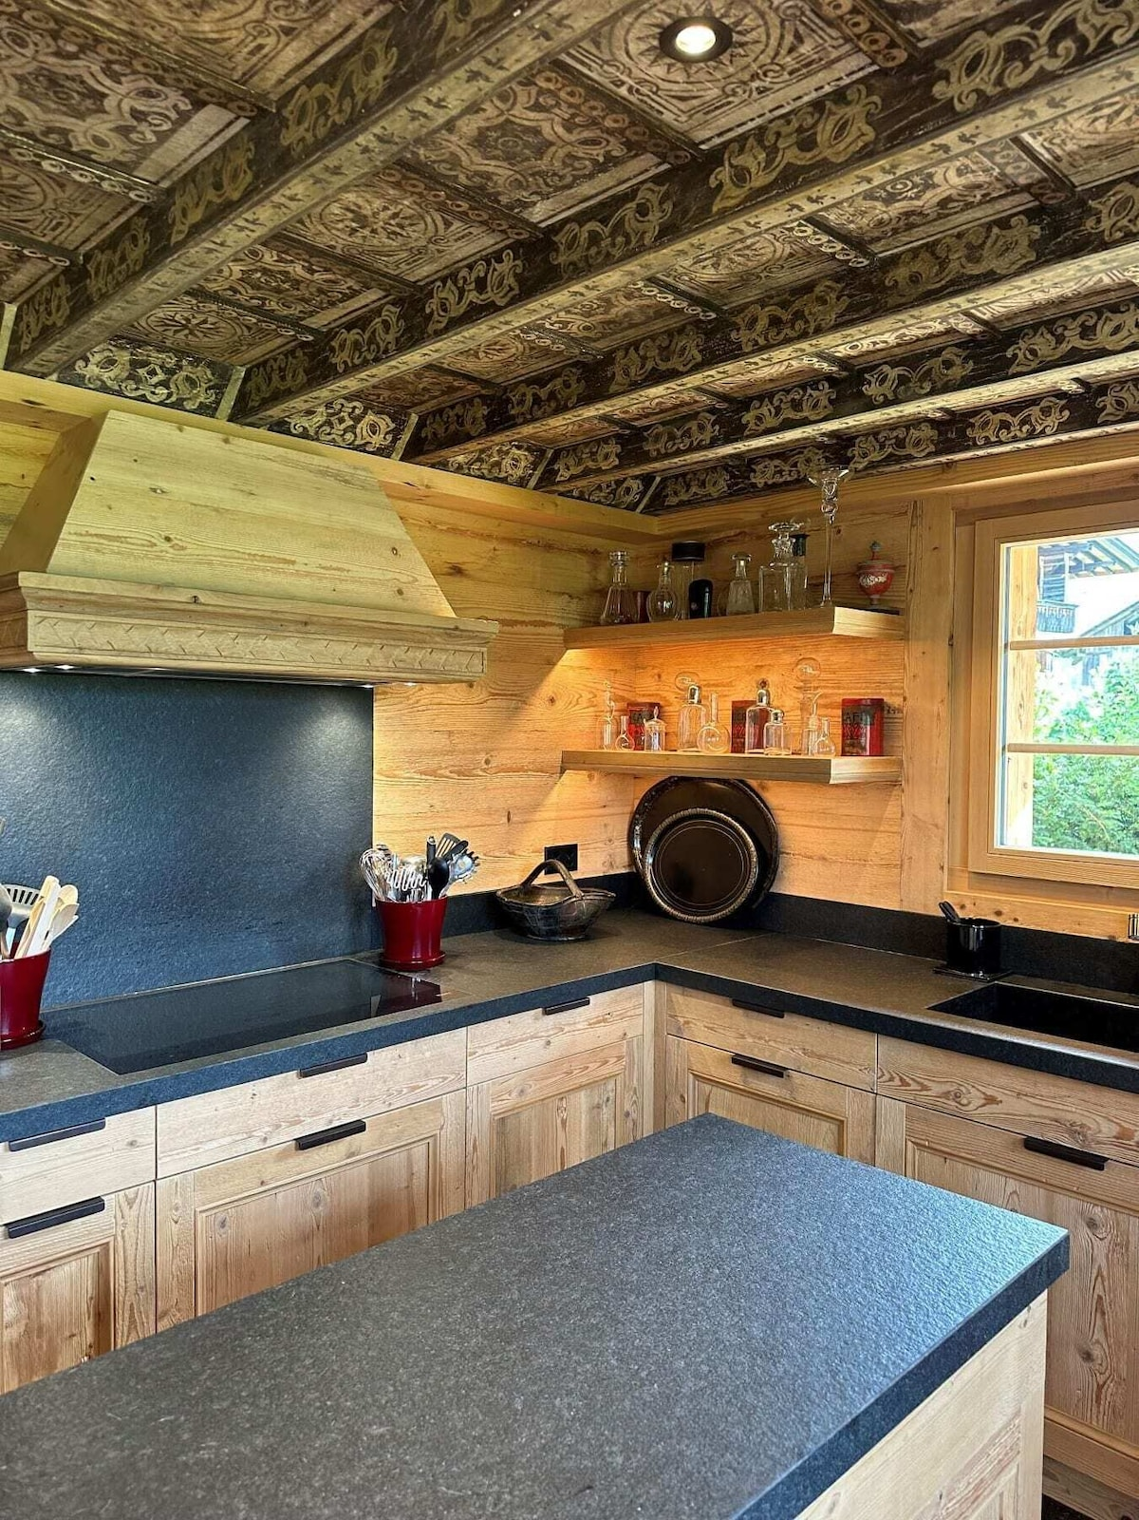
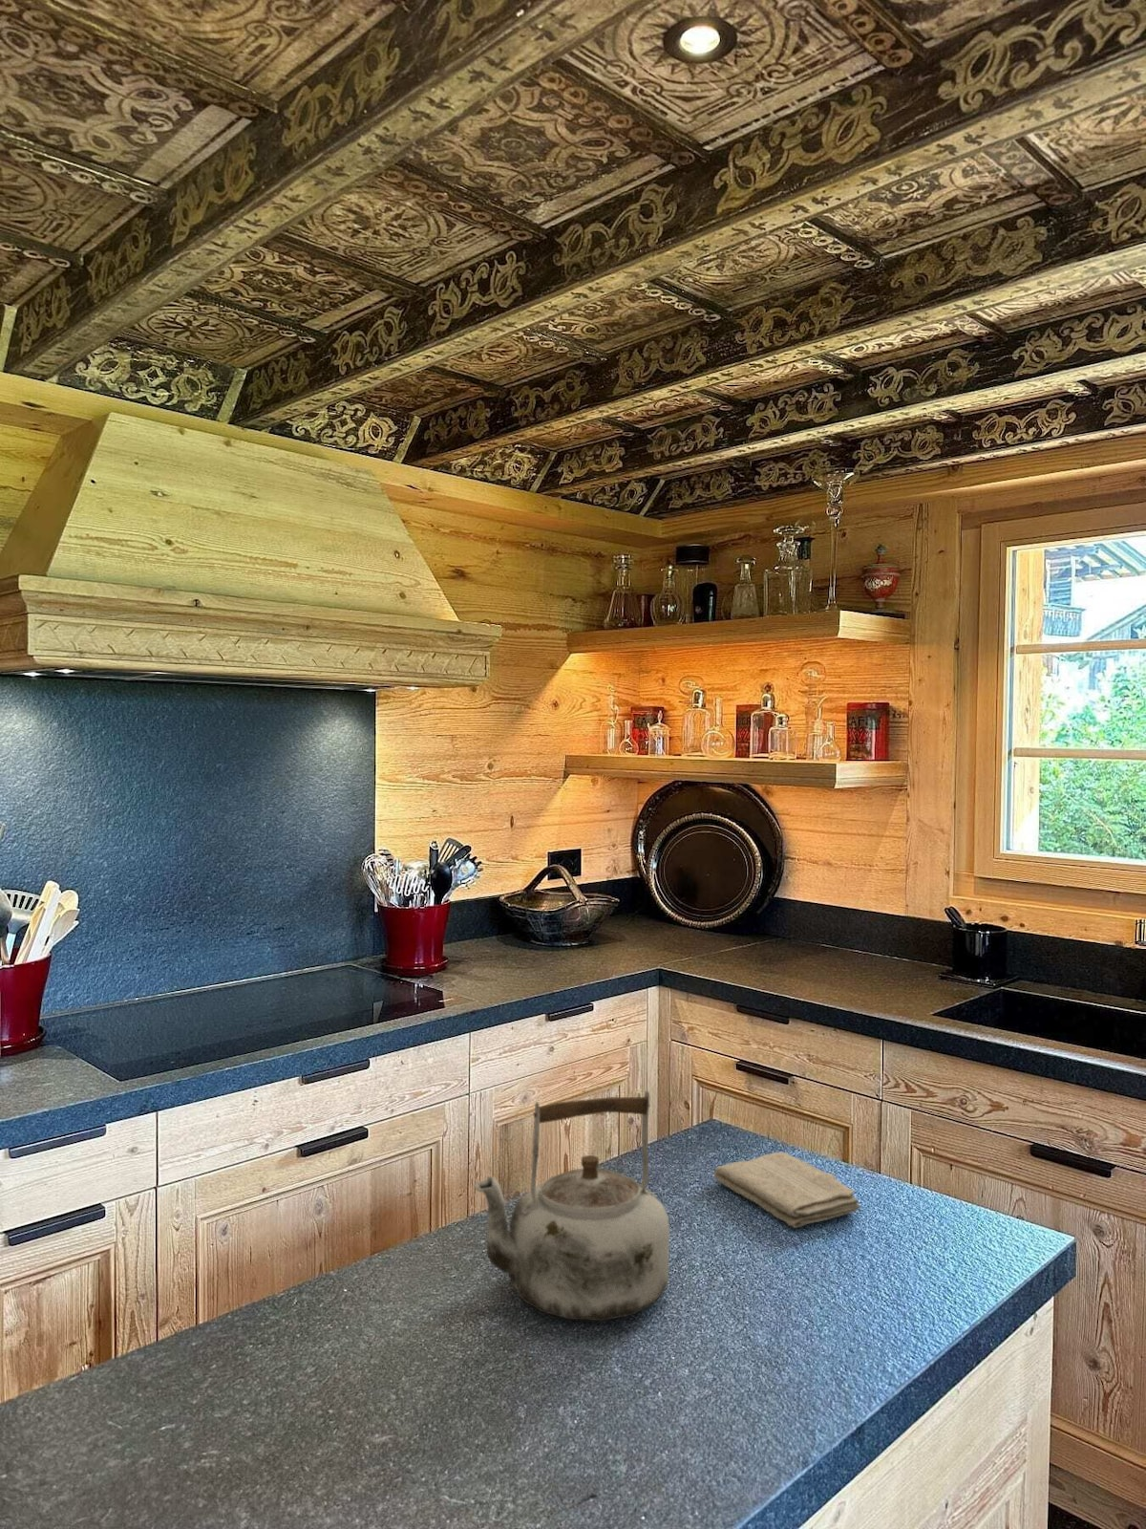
+ kettle [473,1091,671,1322]
+ washcloth [713,1151,862,1229]
